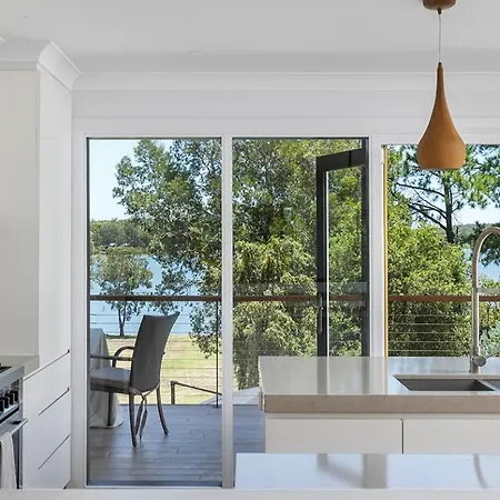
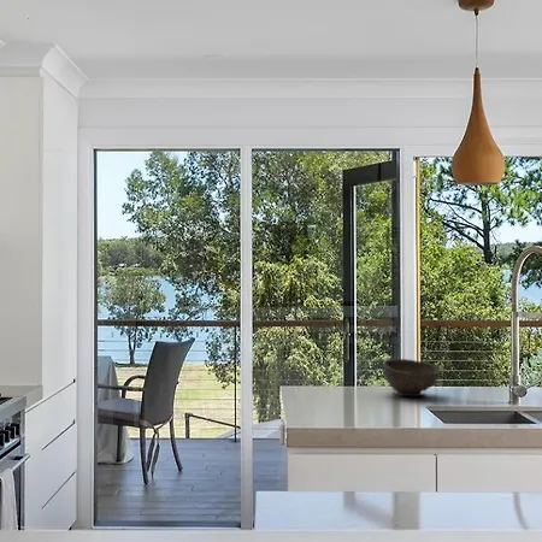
+ bowl [382,358,442,397]
